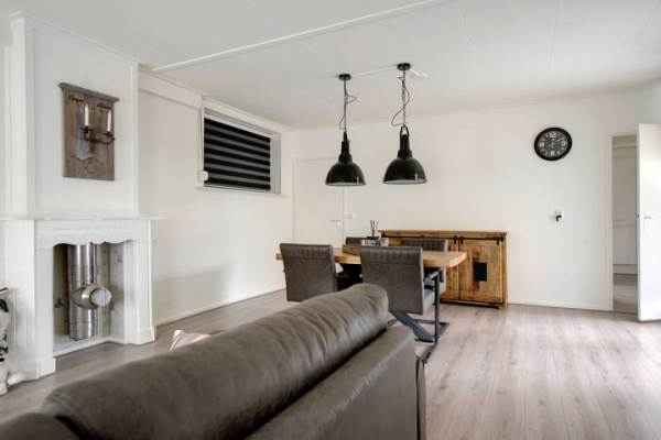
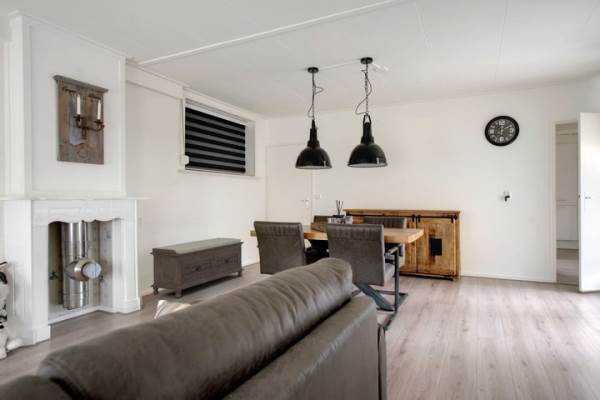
+ bench [149,237,245,299]
